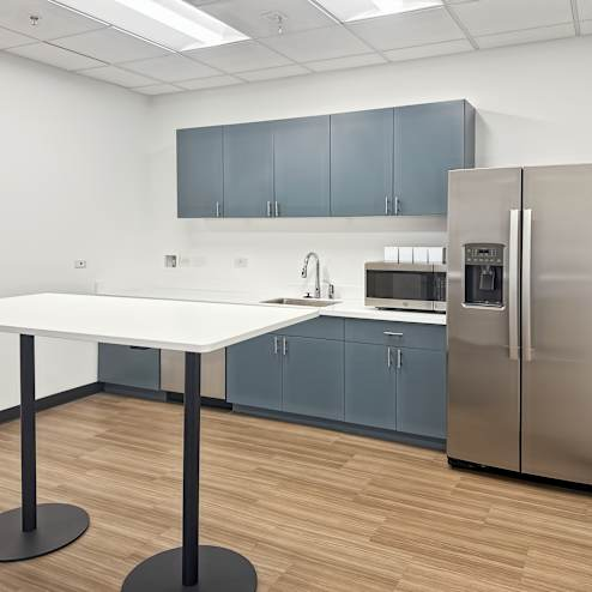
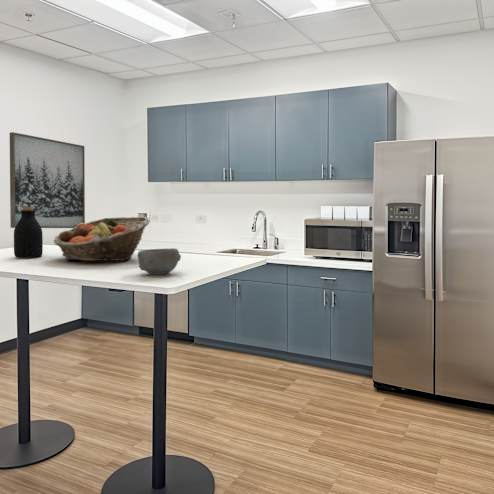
+ wall art [9,131,86,229]
+ bowl [137,247,182,275]
+ bottle [13,207,44,259]
+ fruit basket [52,216,151,262]
